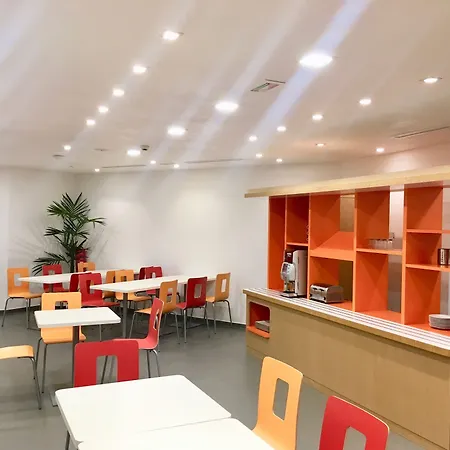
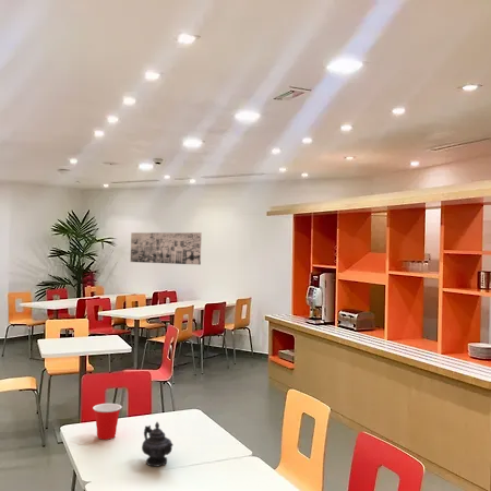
+ teapot [141,421,175,468]
+ wall art [130,231,203,266]
+ cup [92,403,122,441]
